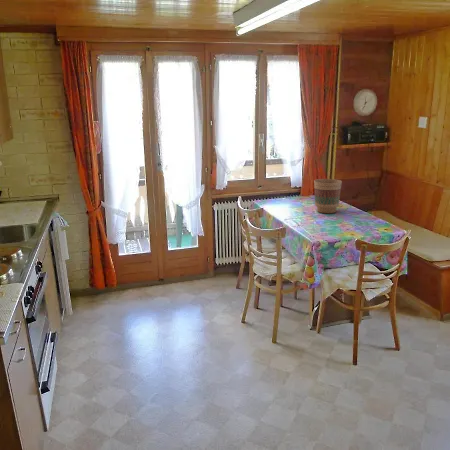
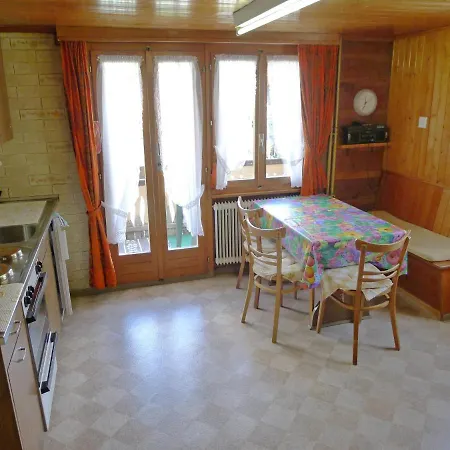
- flower pot [313,178,343,214]
